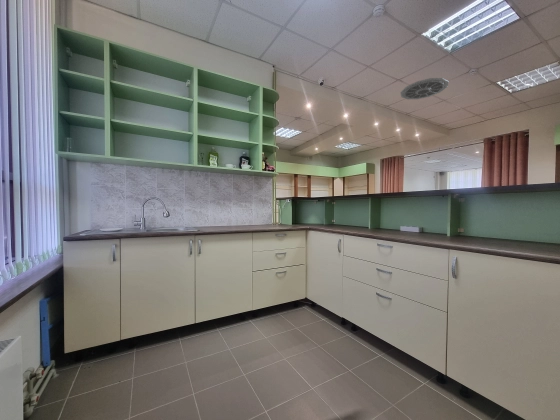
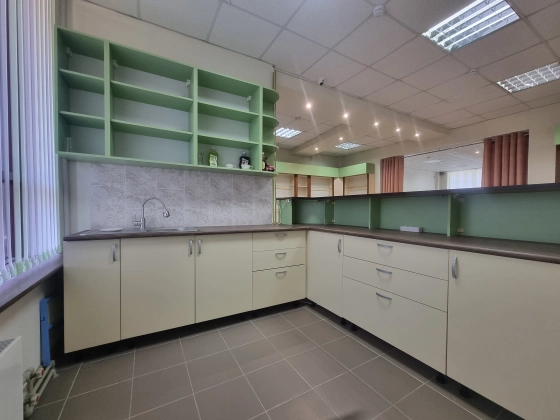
- ceiling vent [400,77,450,100]
